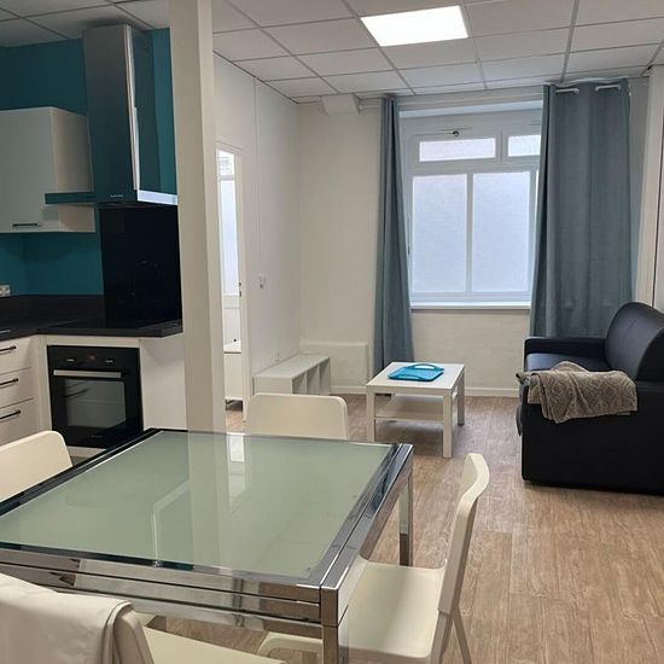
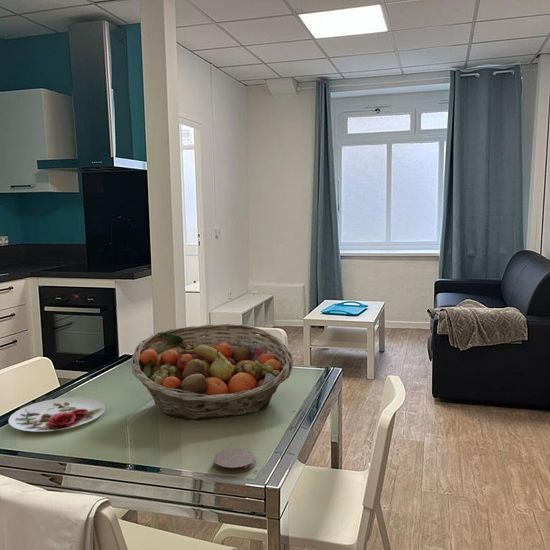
+ coaster [212,448,256,474]
+ plate [7,396,106,433]
+ fruit basket [130,323,294,421]
